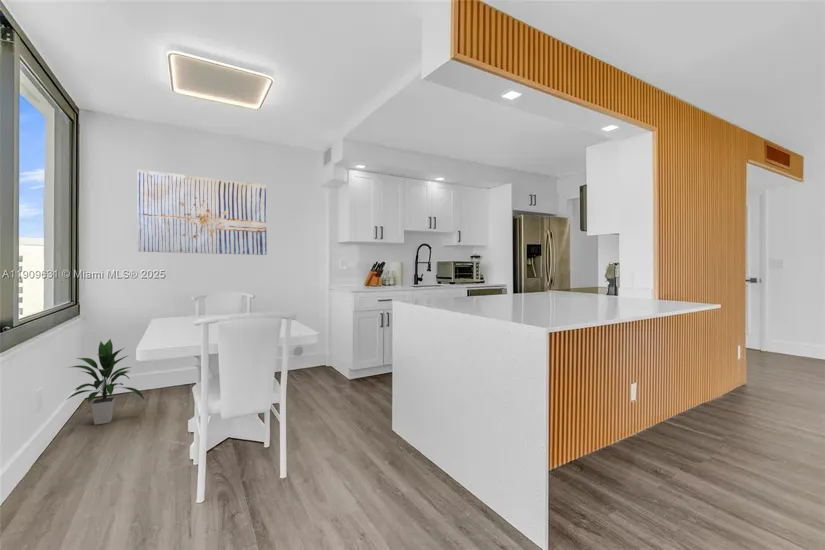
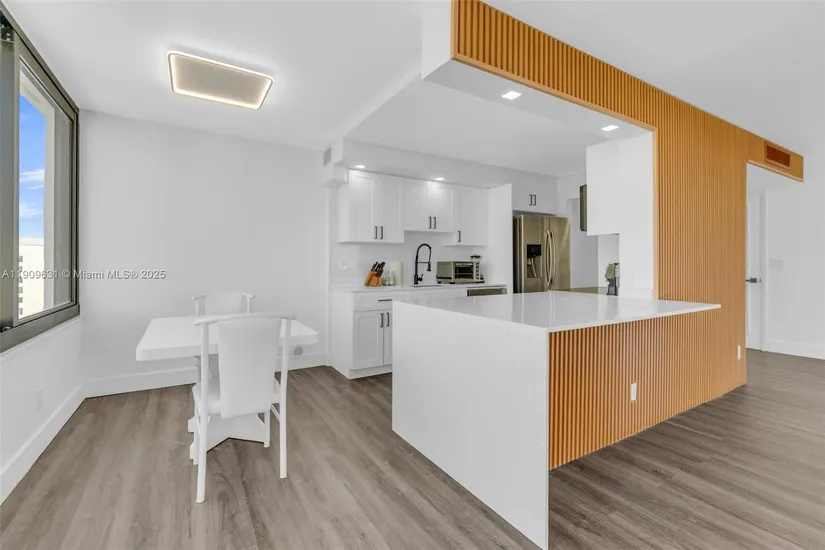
- wall art [137,169,268,256]
- indoor plant [66,337,146,426]
